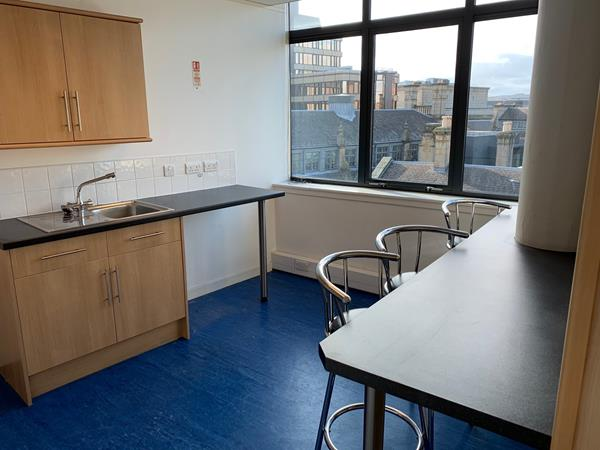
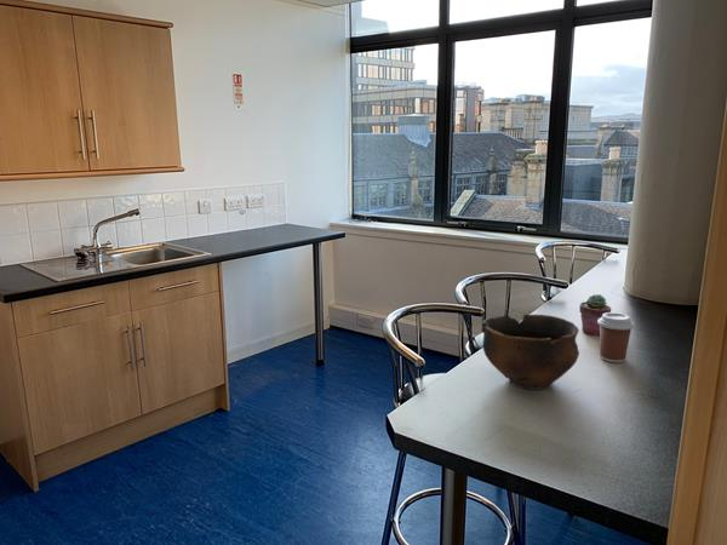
+ bowl [481,314,580,391]
+ potted succulent [578,293,612,335]
+ coffee cup [597,311,635,363]
